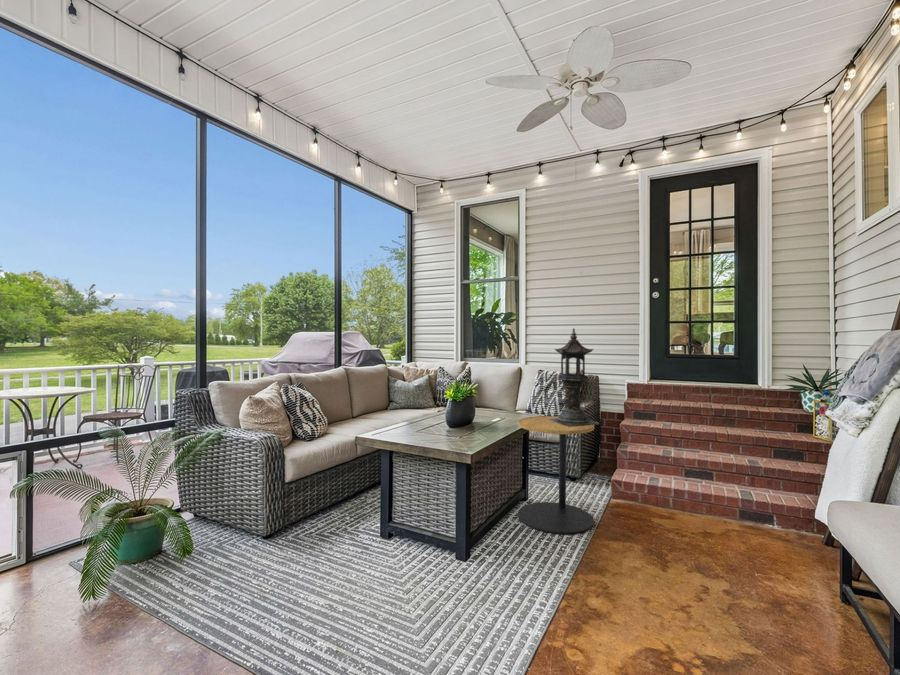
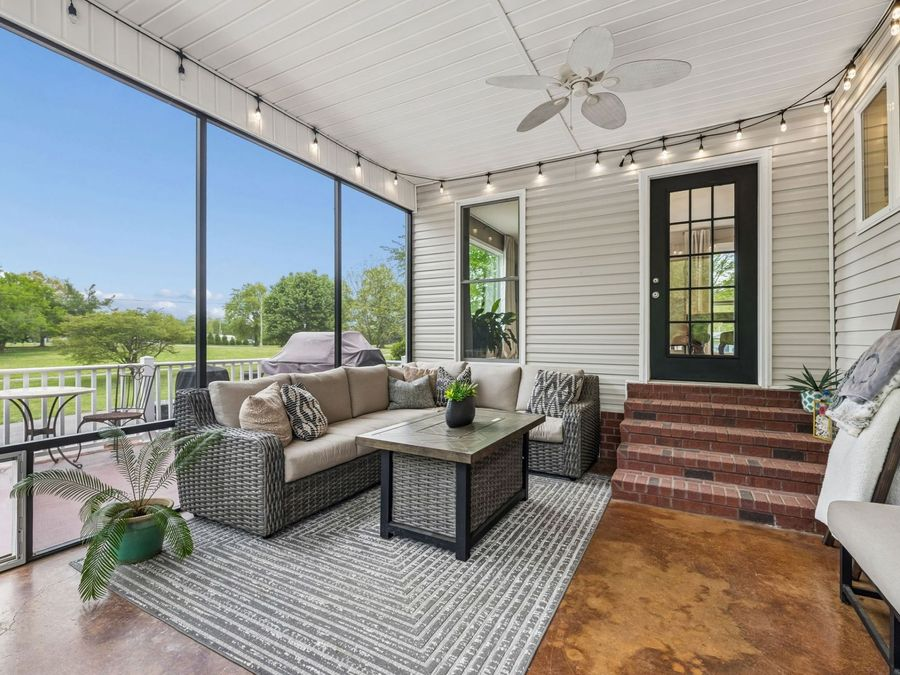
- lantern [549,327,600,427]
- side table [517,415,595,535]
